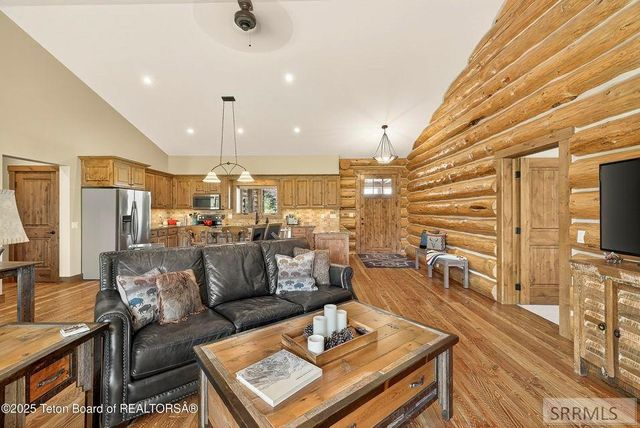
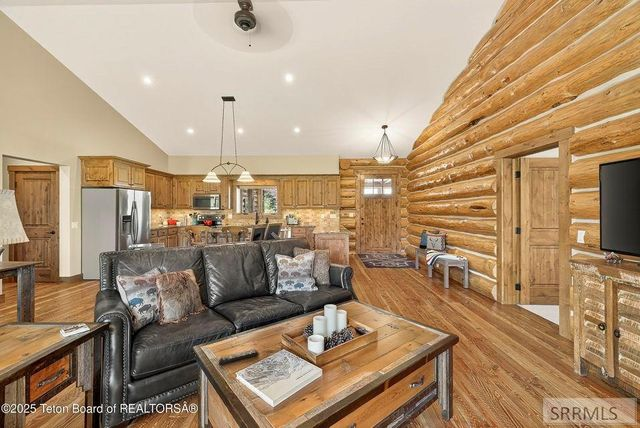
+ remote control [218,348,260,366]
